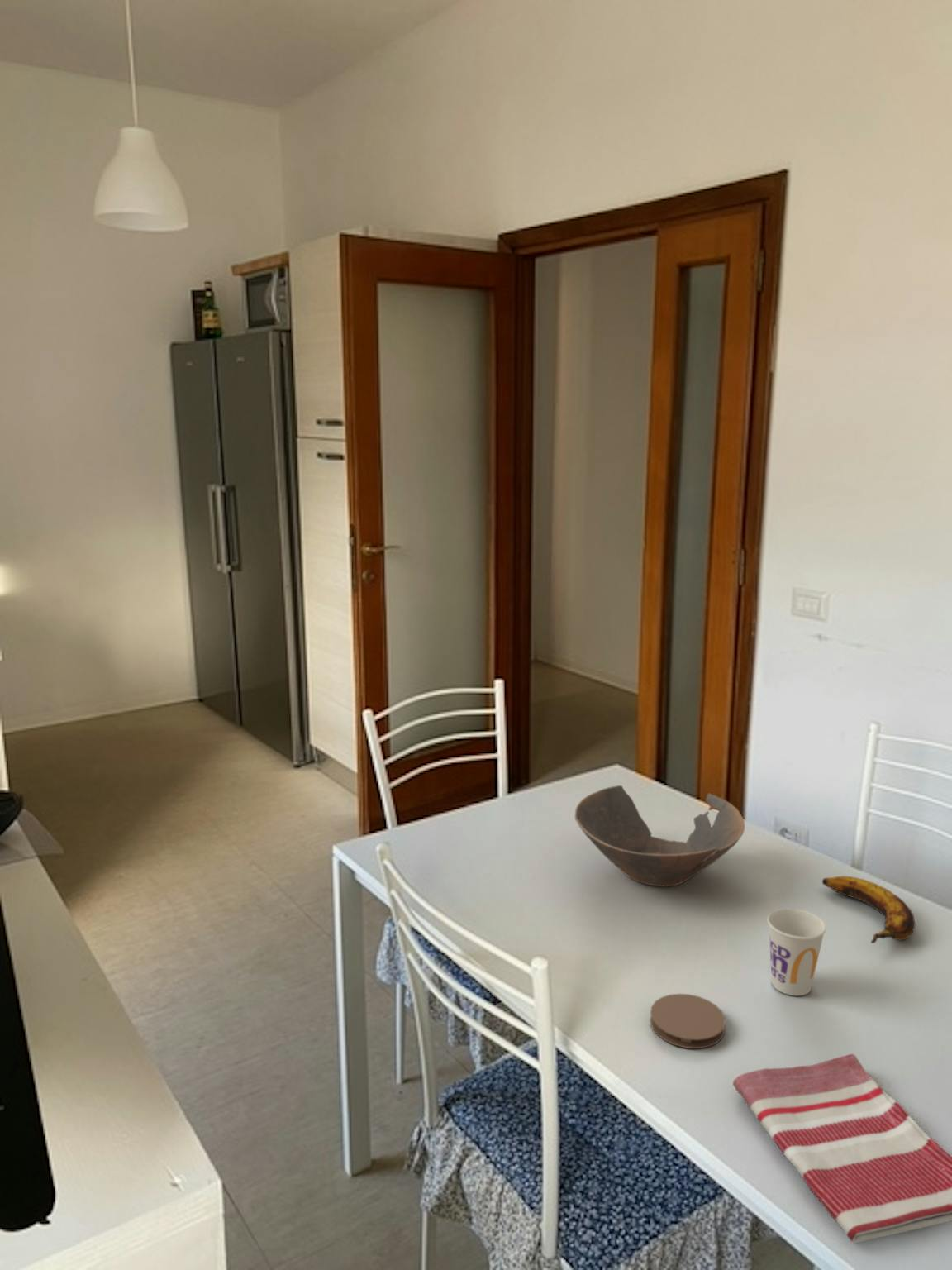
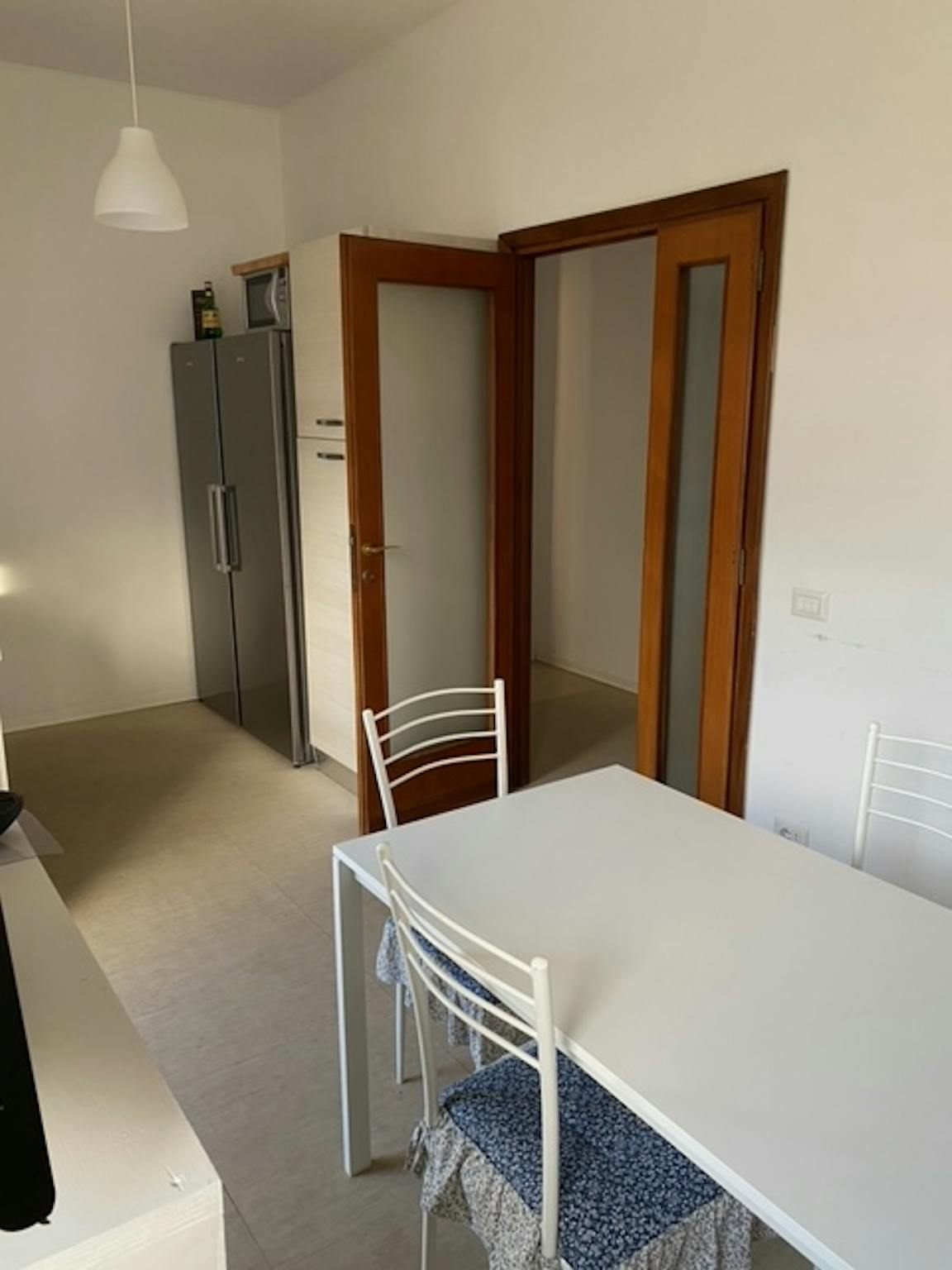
- banana [821,875,916,944]
- cup [767,908,827,996]
- bowl [574,785,745,888]
- dish towel [732,1053,952,1244]
- coaster [650,993,726,1049]
